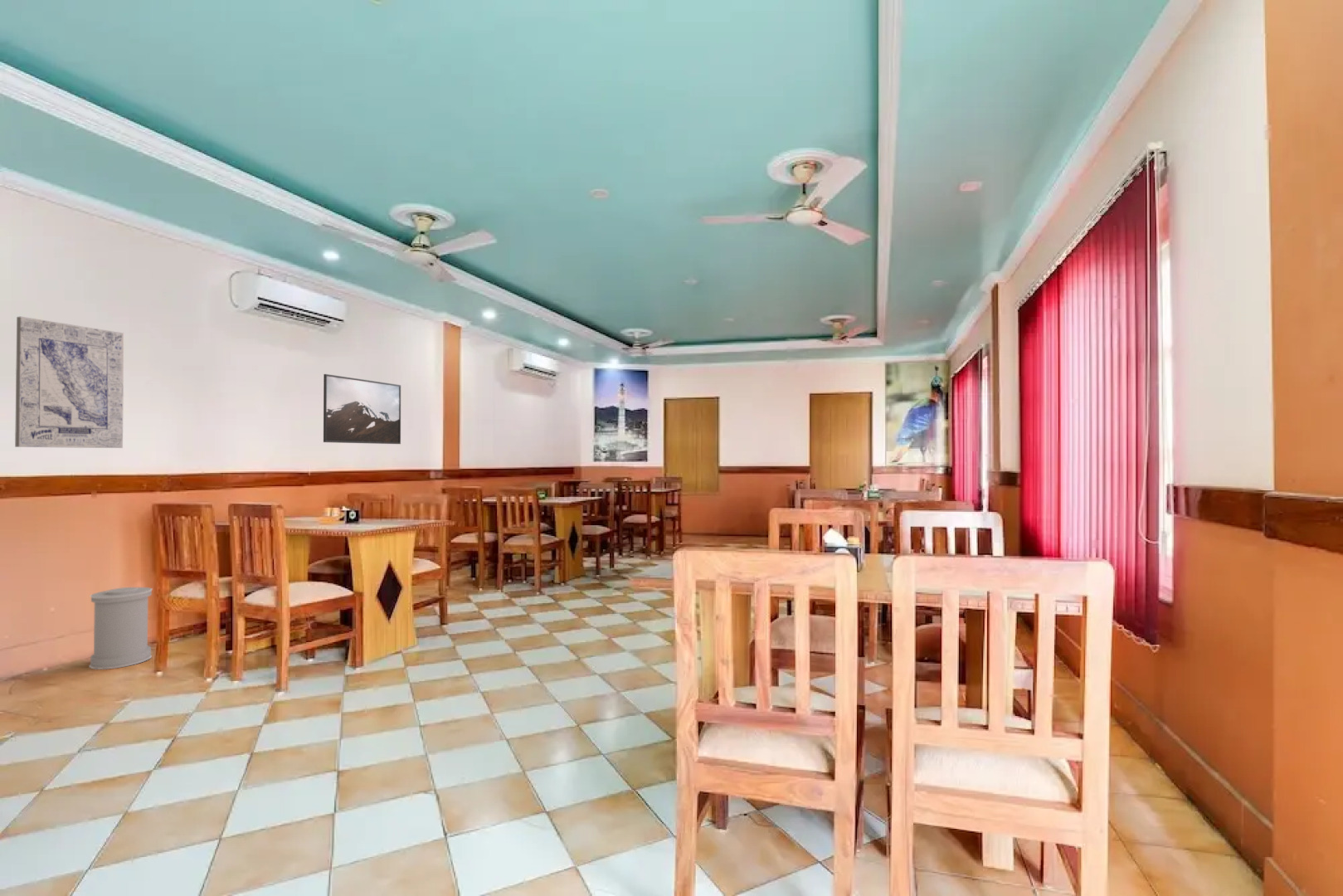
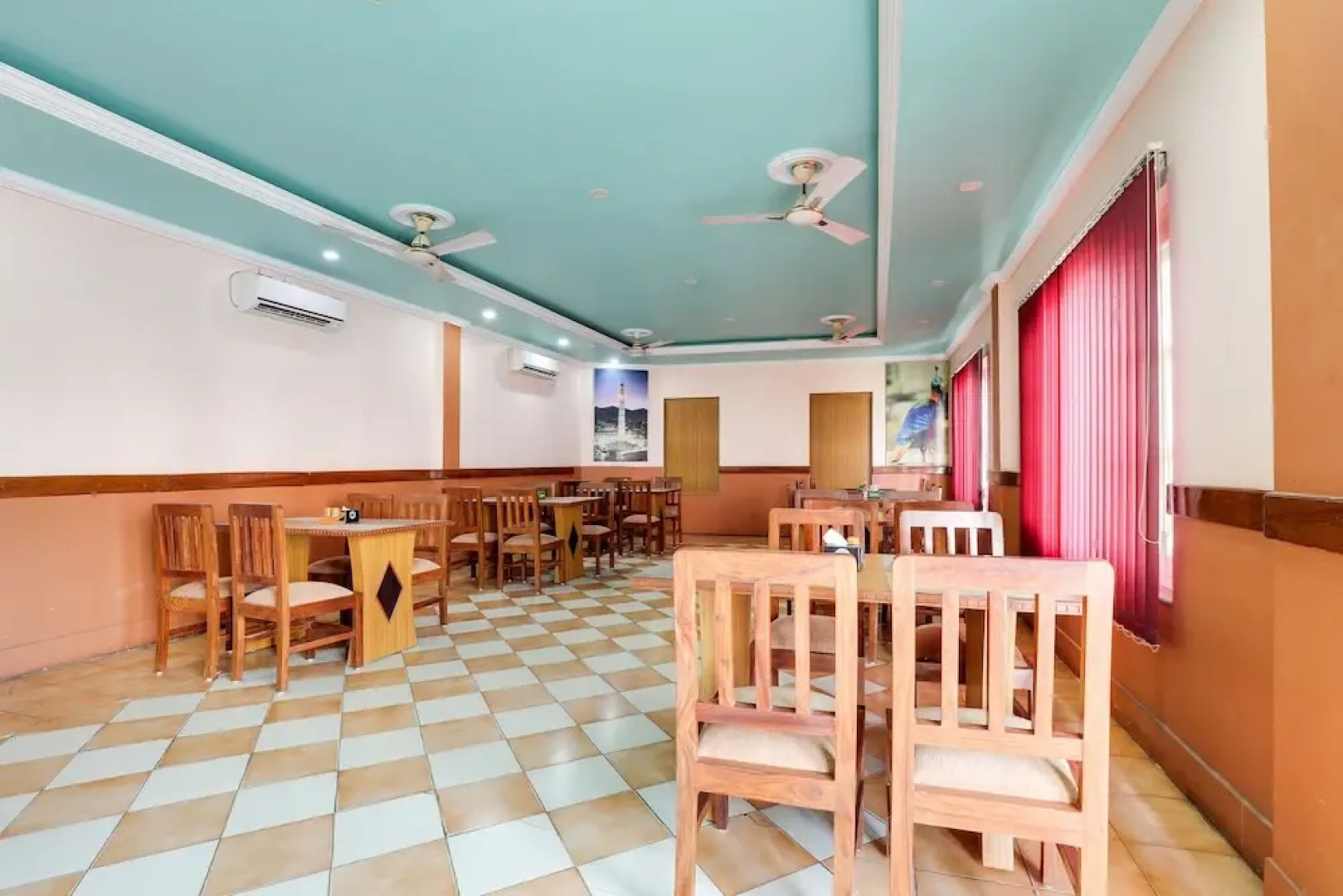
- wall art [14,316,124,449]
- trash can [89,587,153,670]
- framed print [323,373,401,445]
